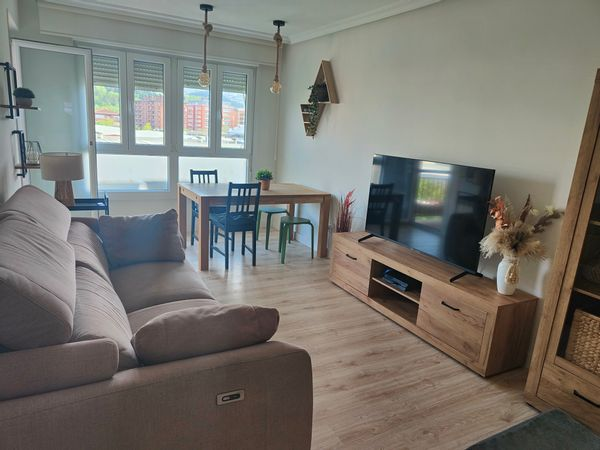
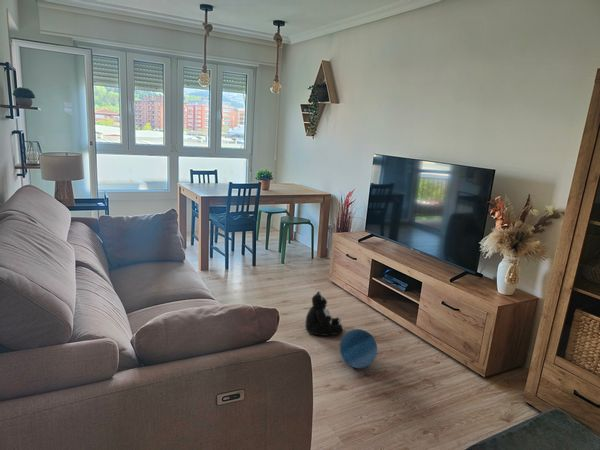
+ ball [339,328,378,369]
+ plush toy [304,291,346,337]
